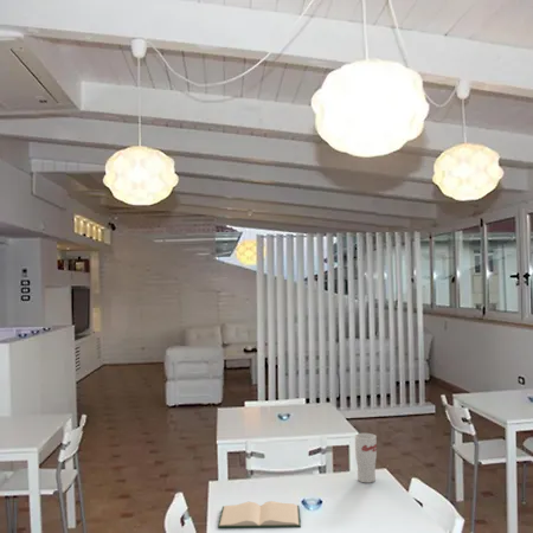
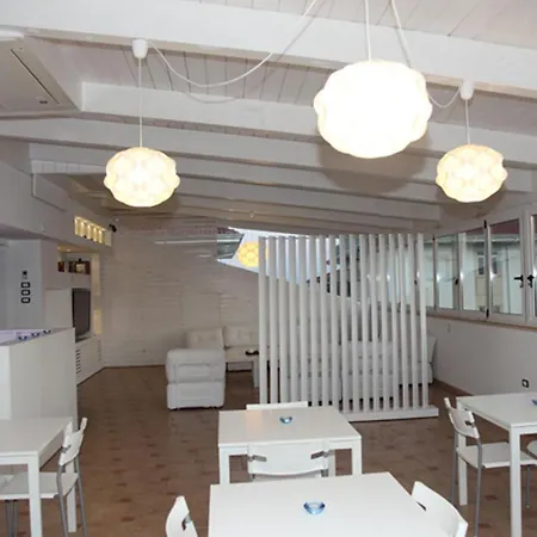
- hardback book [217,500,302,529]
- cup [354,432,378,484]
